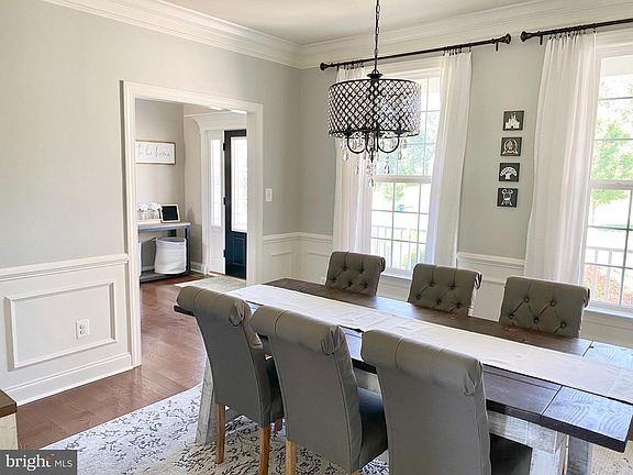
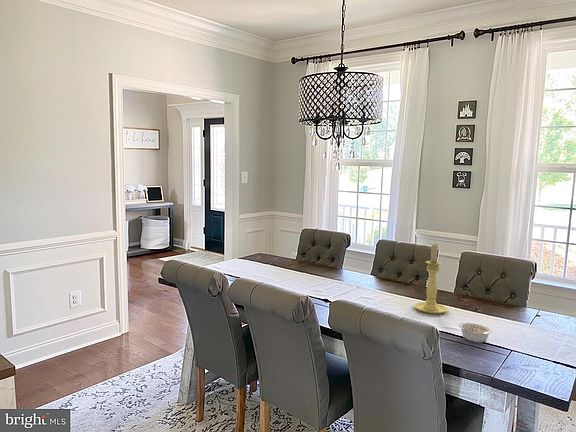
+ legume [458,322,493,343]
+ candle holder [413,243,449,315]
